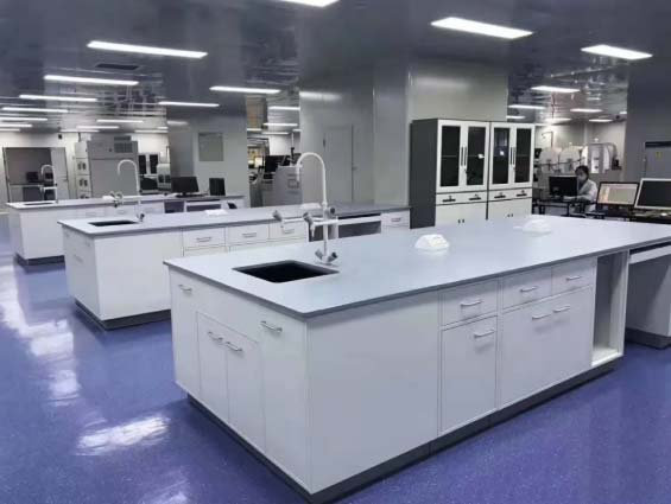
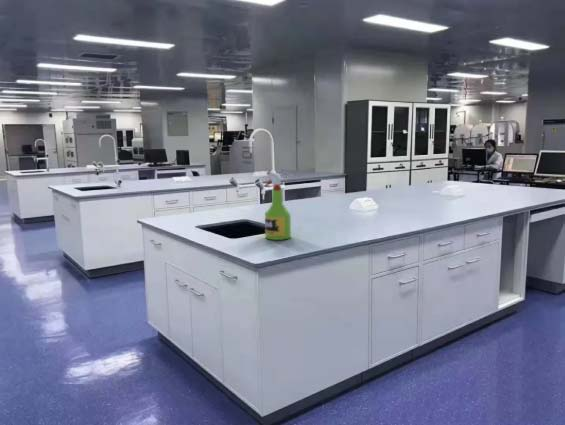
+ spray bottle [263,170,292,241]
